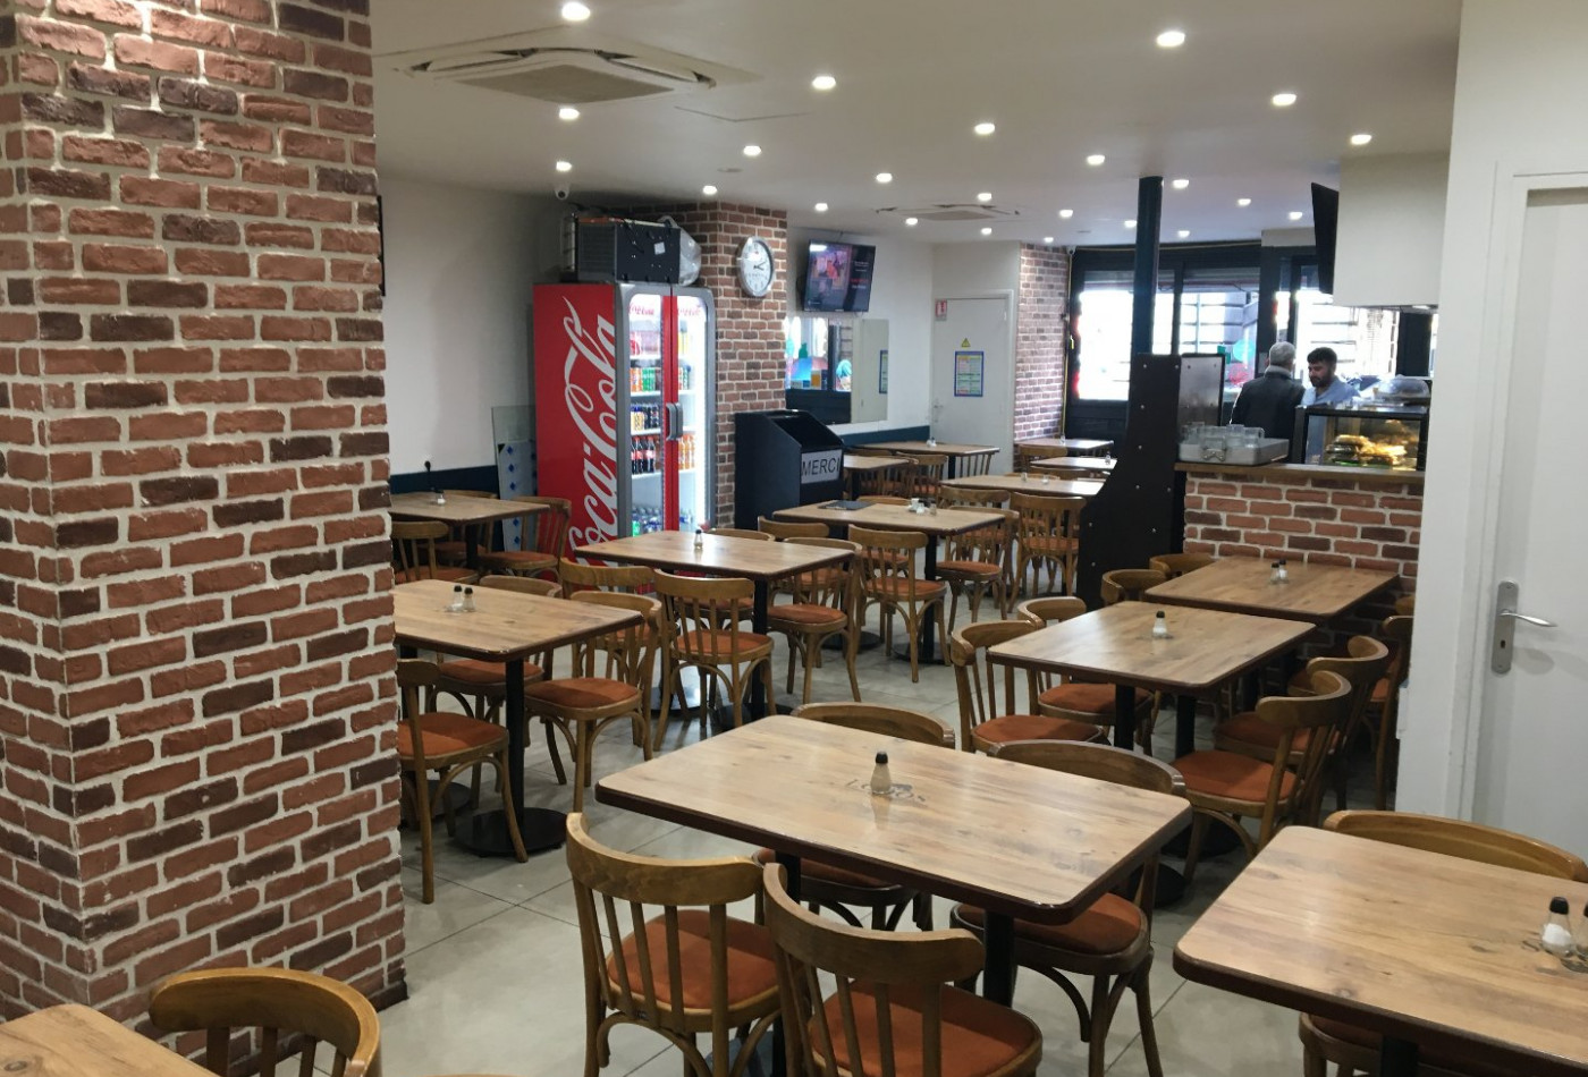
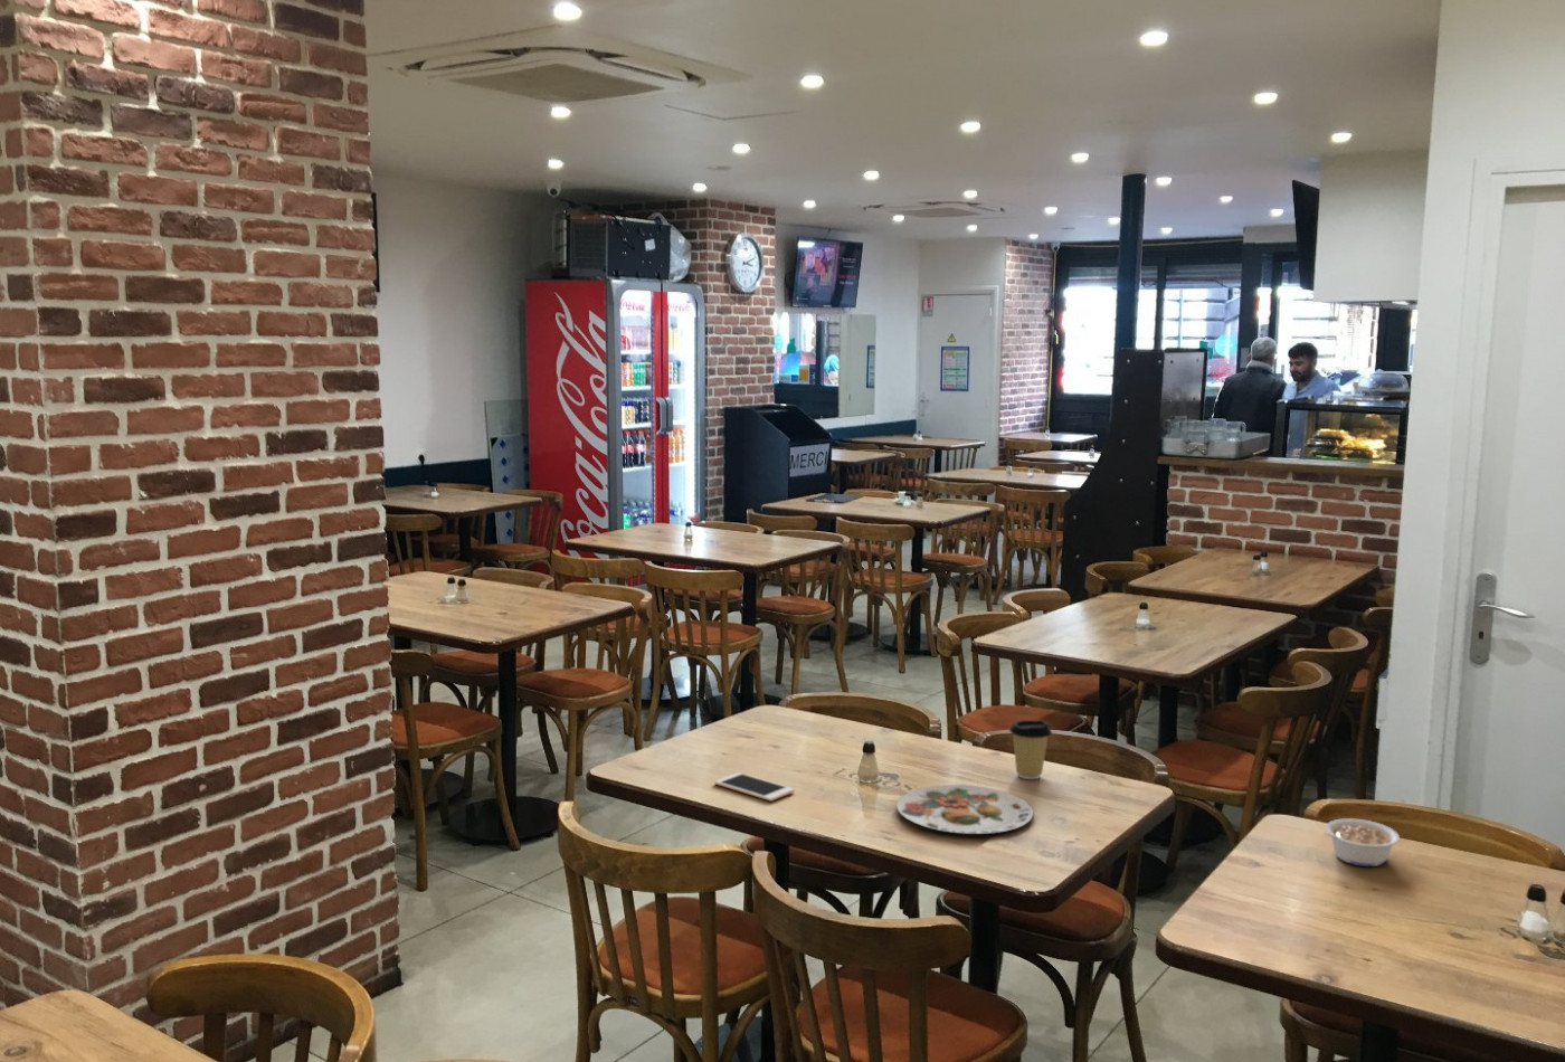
+ legume [1322,817,1400,868]
+ plate [896,783,1034,836]
+ cell phone [713,772,796,802]
+ coffee cup [1008,718,1053,780]
